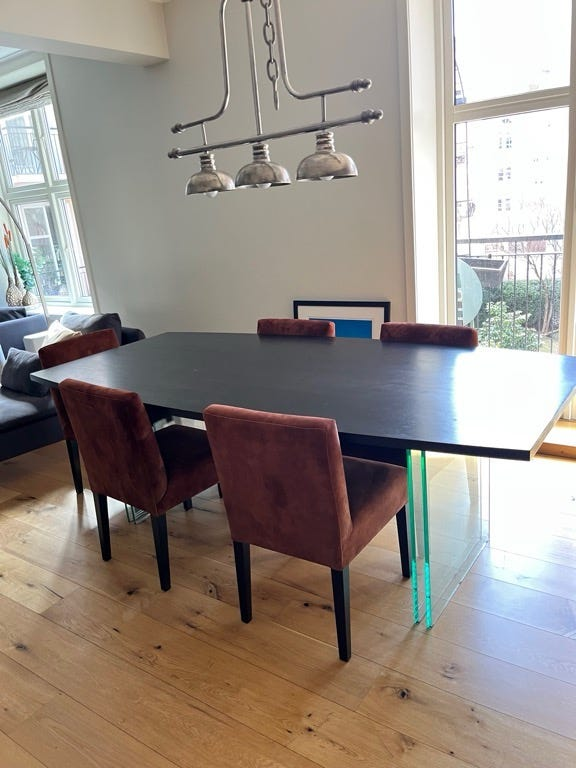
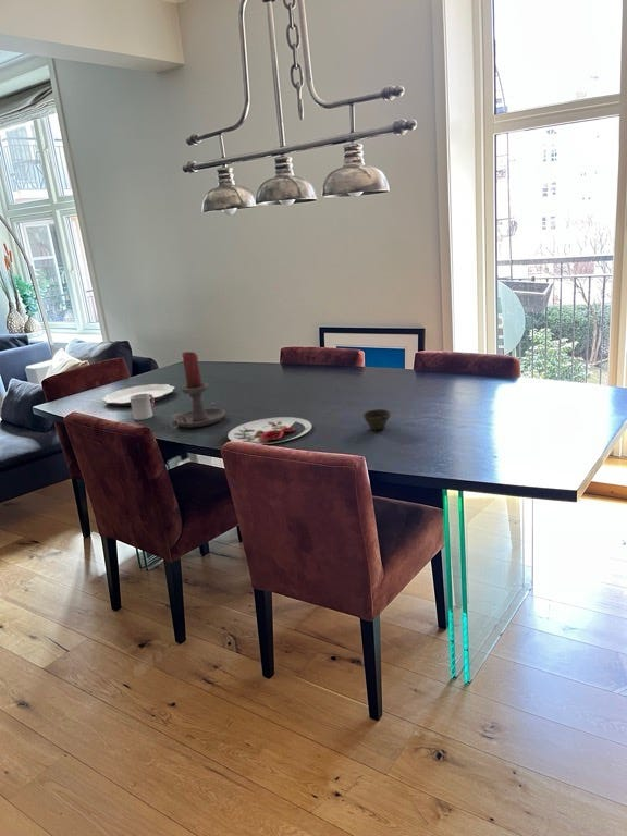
+ cup [130,394,156,421]
+ plate [101,383,175,407]
+ cup [361,408,392,431]
+ plate [226,416,314,445]
+ candle holder [168,351,225,430]
